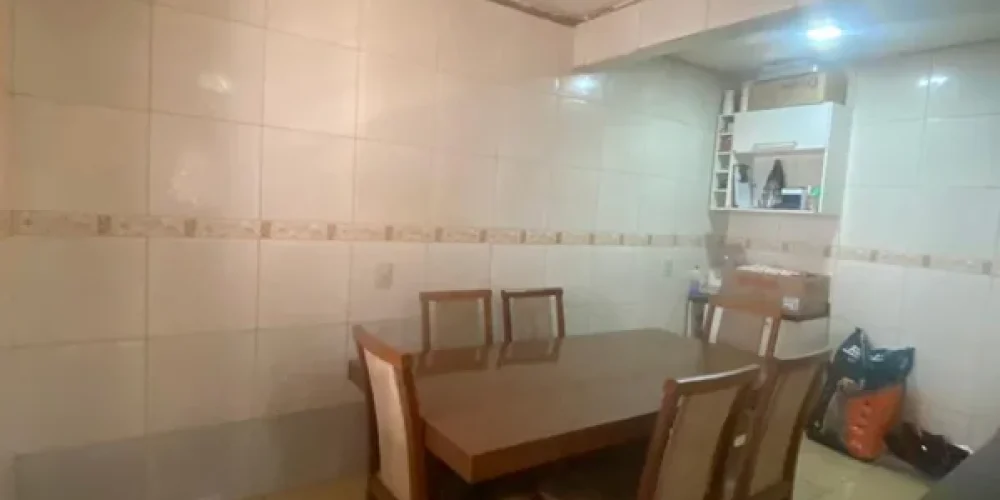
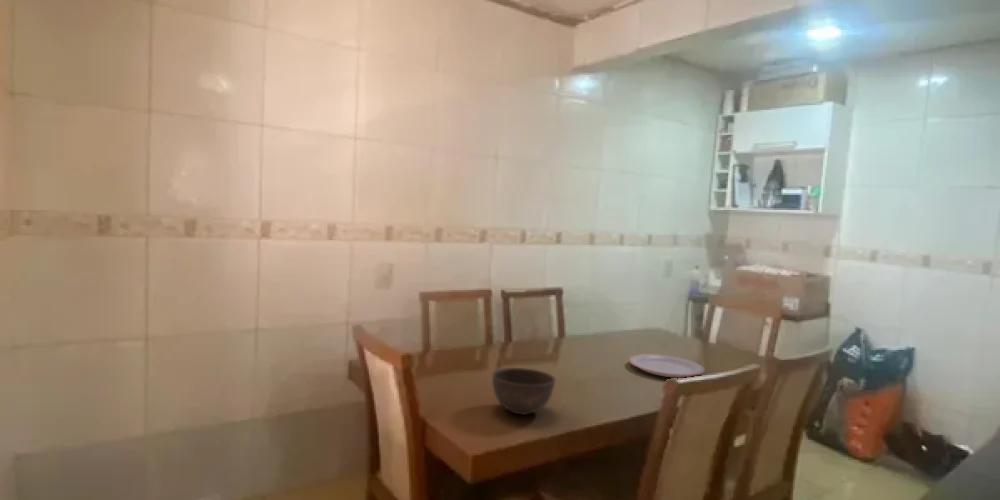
+ bowl [491,367,556,416]
+ plate [627,353,706,379]
